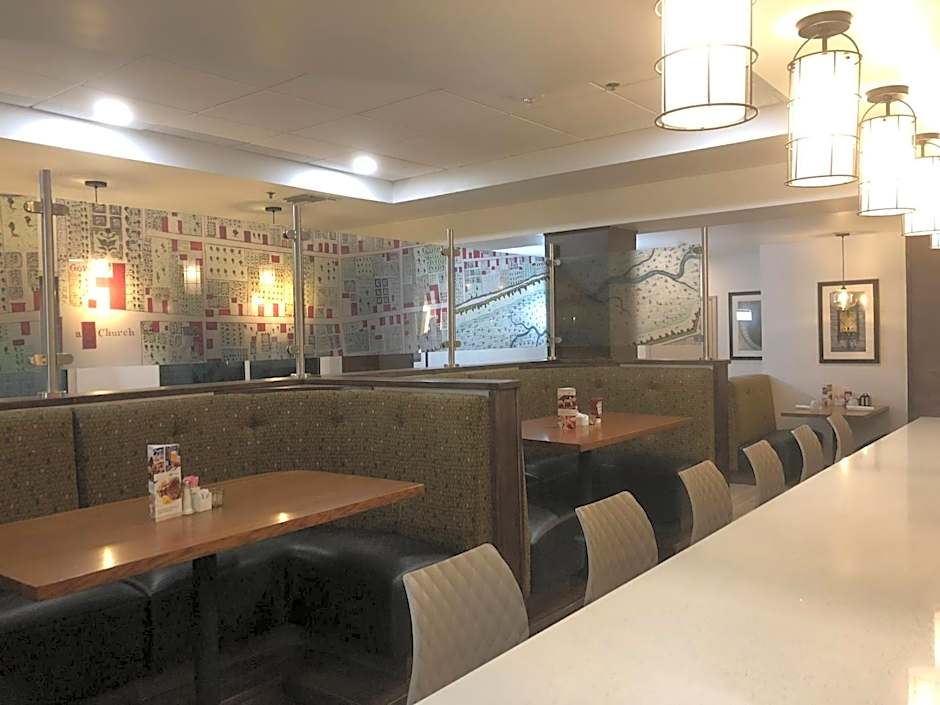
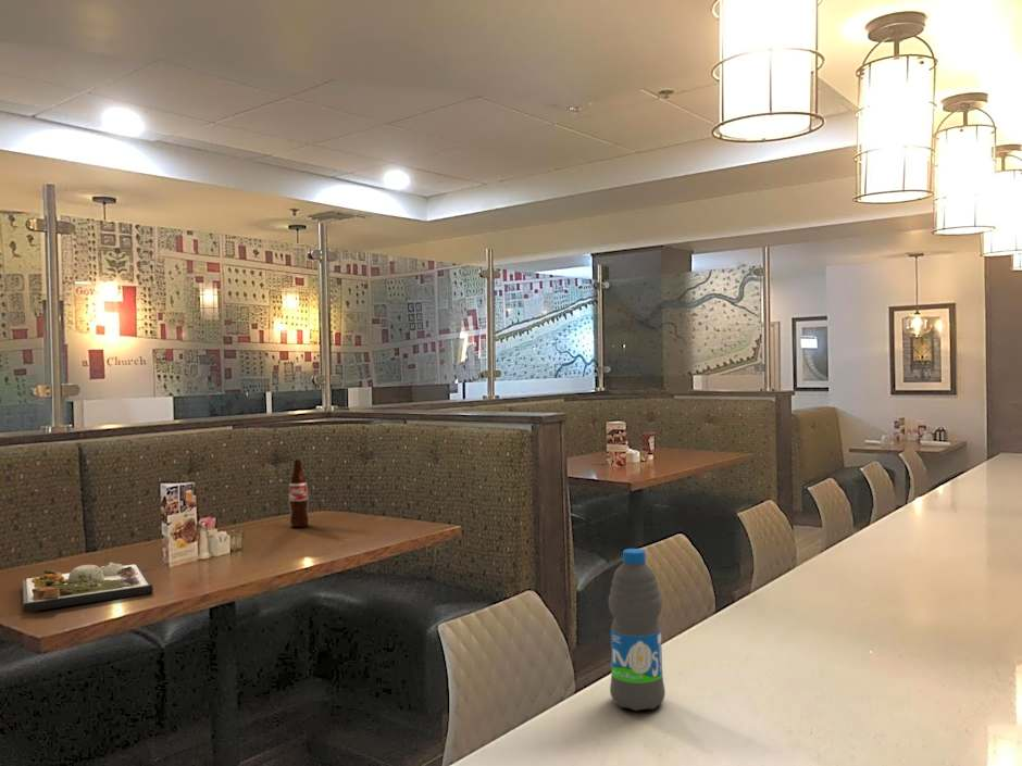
+ dinner plate [22,561,154,614]
+ bottle [288,459,311,528]
+ water bottle [608,548,666,712]
